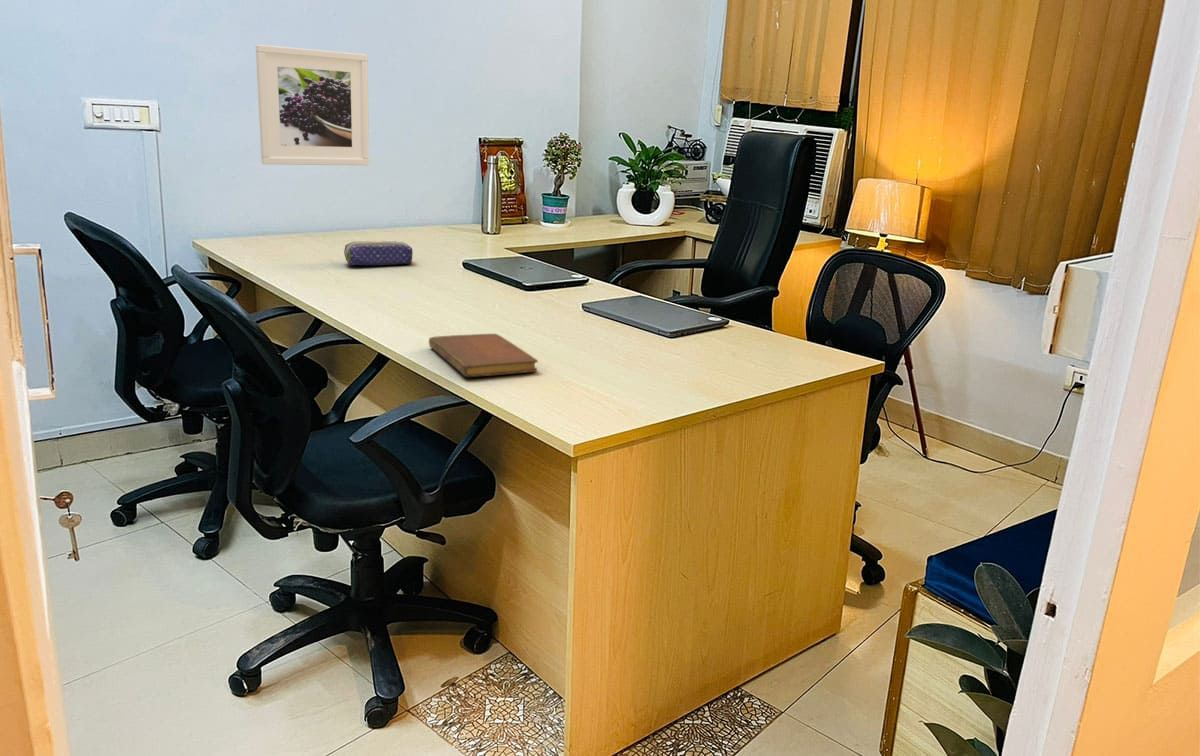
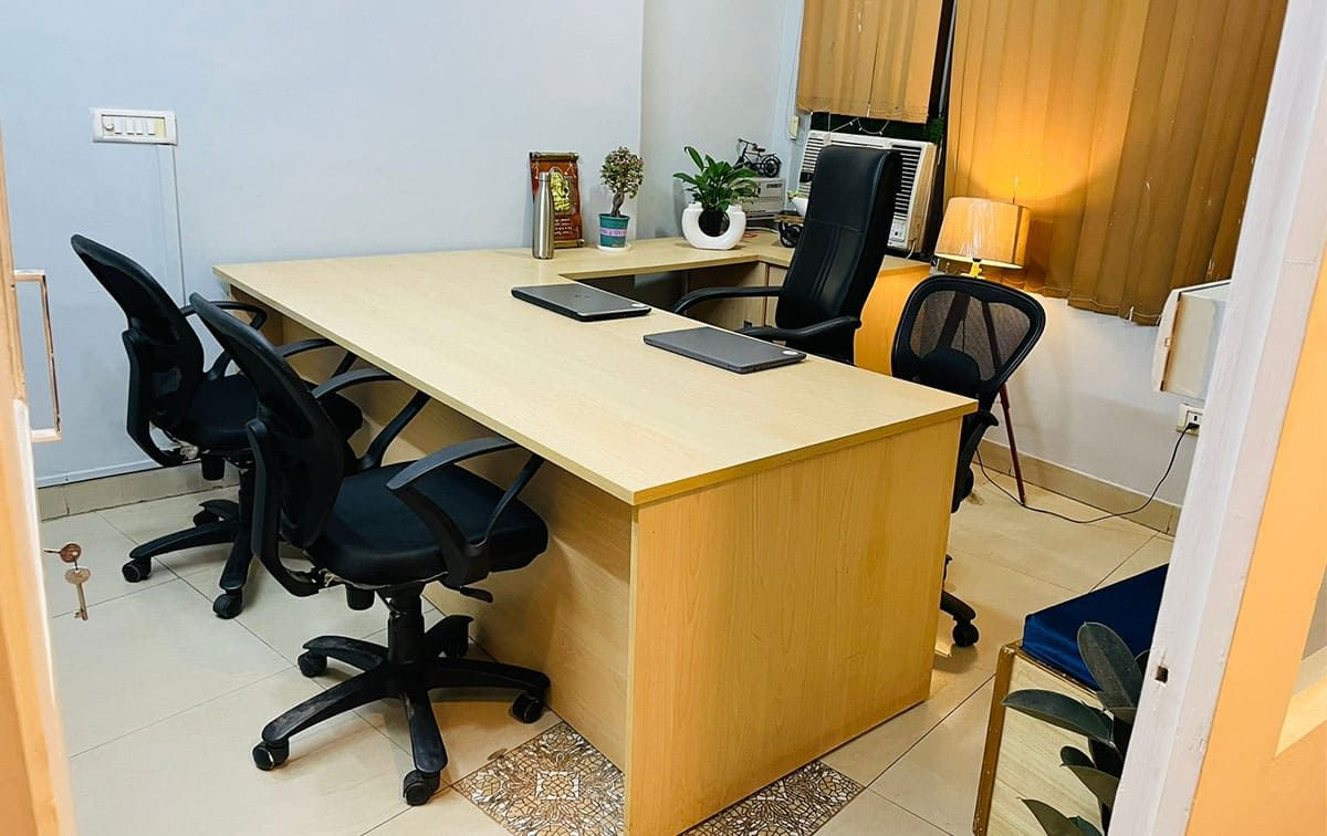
- pencil case [343,240,414,266]
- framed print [255,44,370,166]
- notebook [428,333,539,378]
